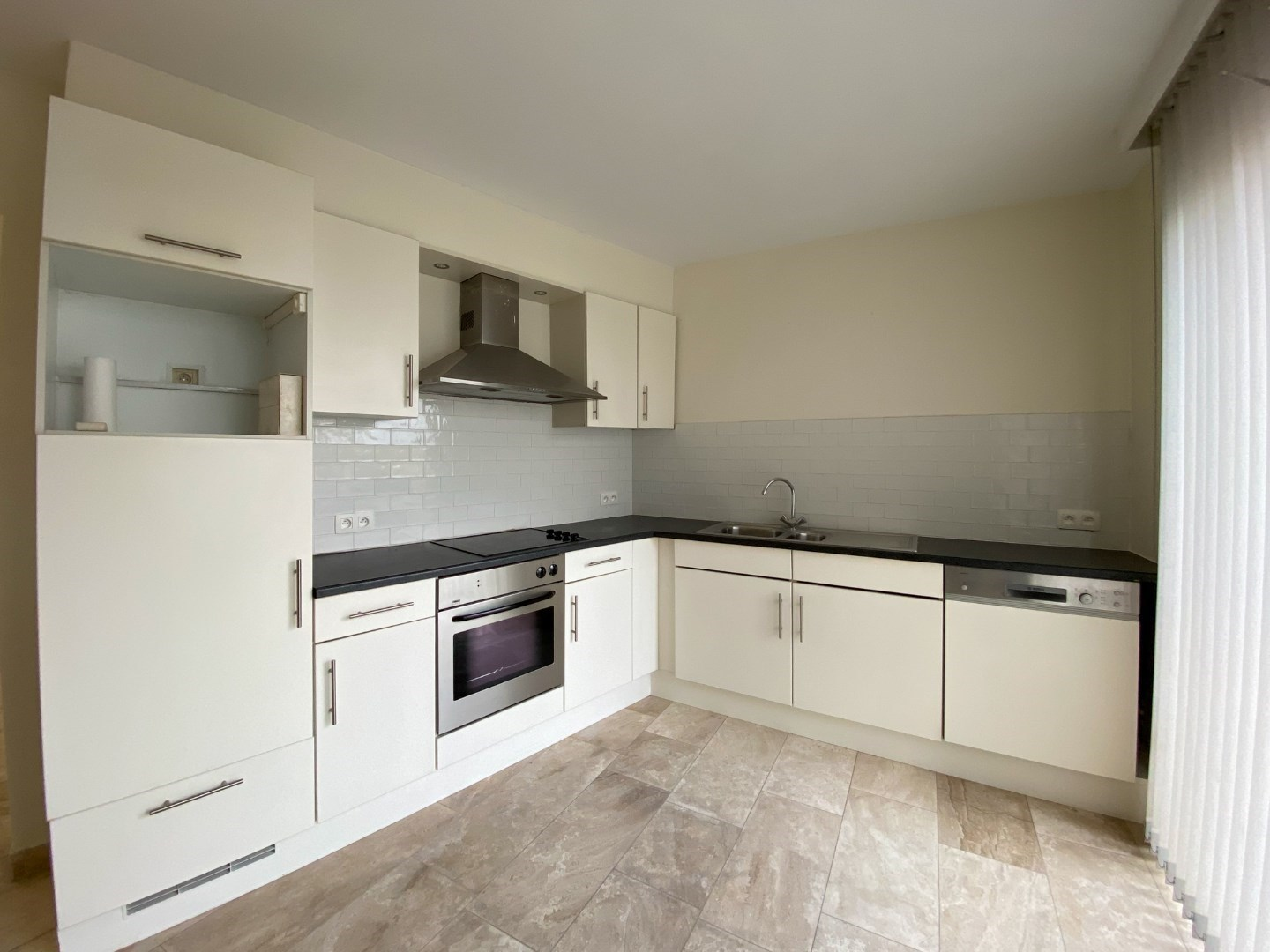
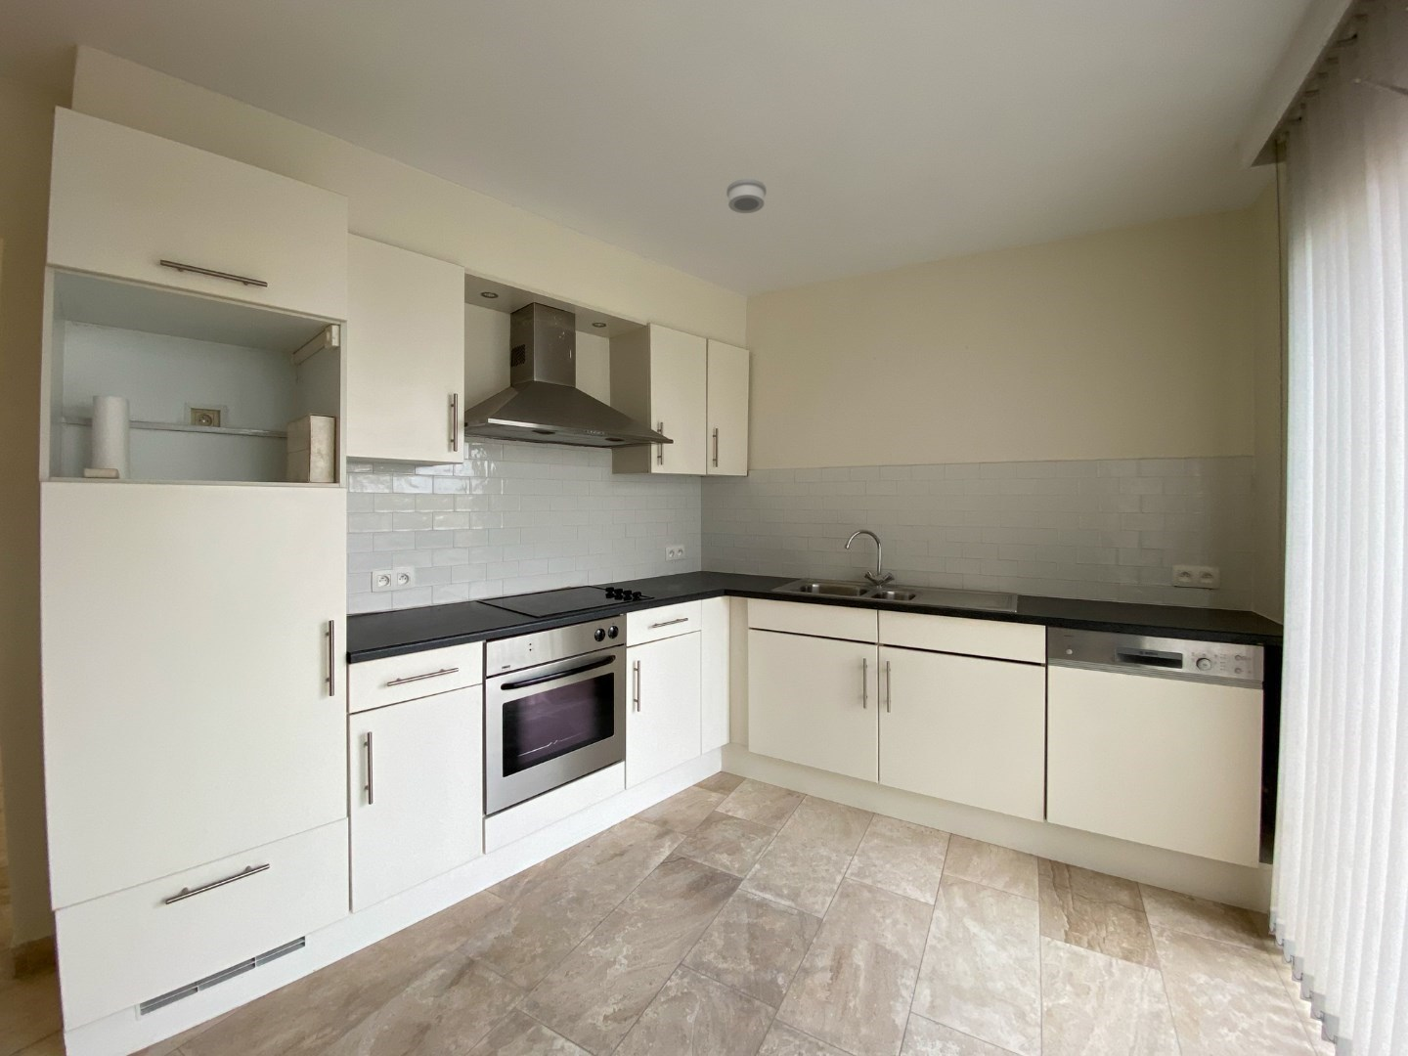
+ smoke detector [725,177,767,214]
